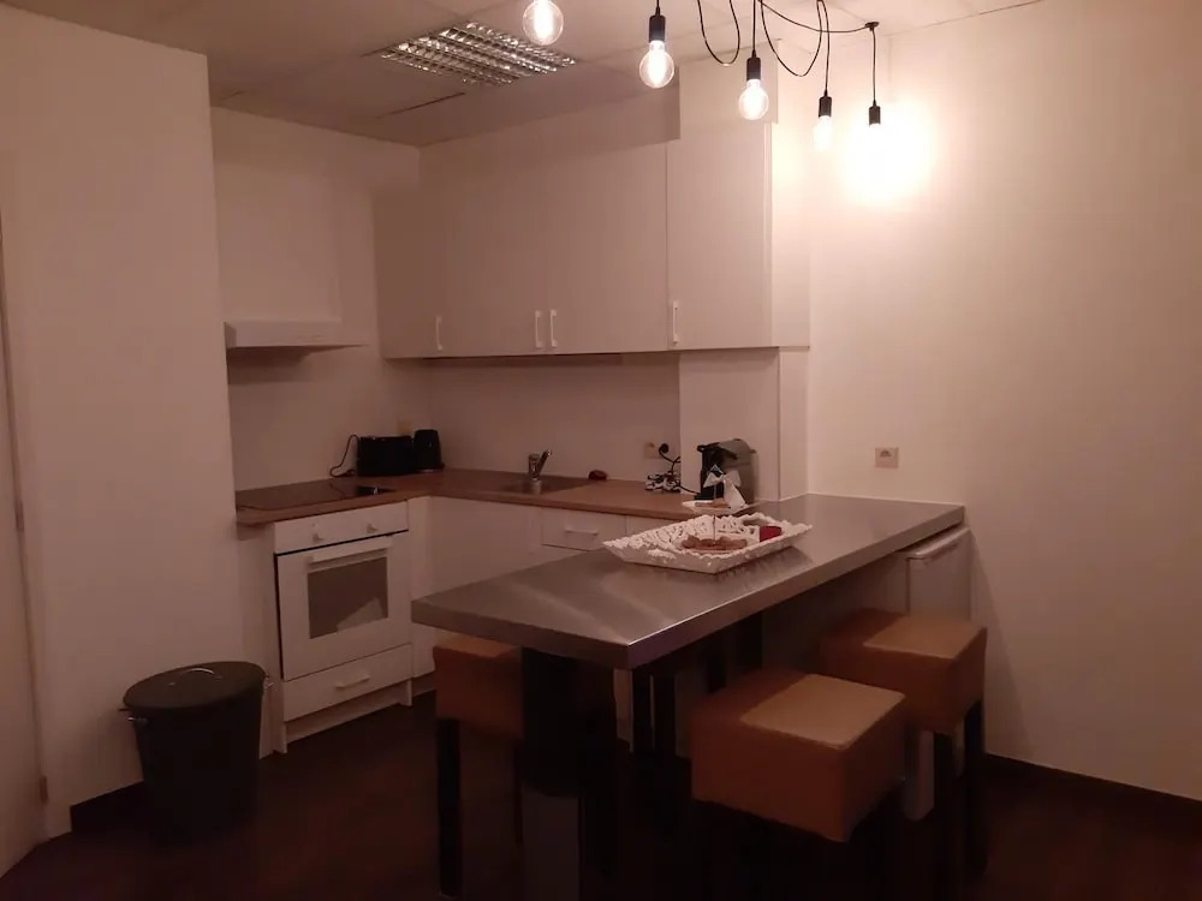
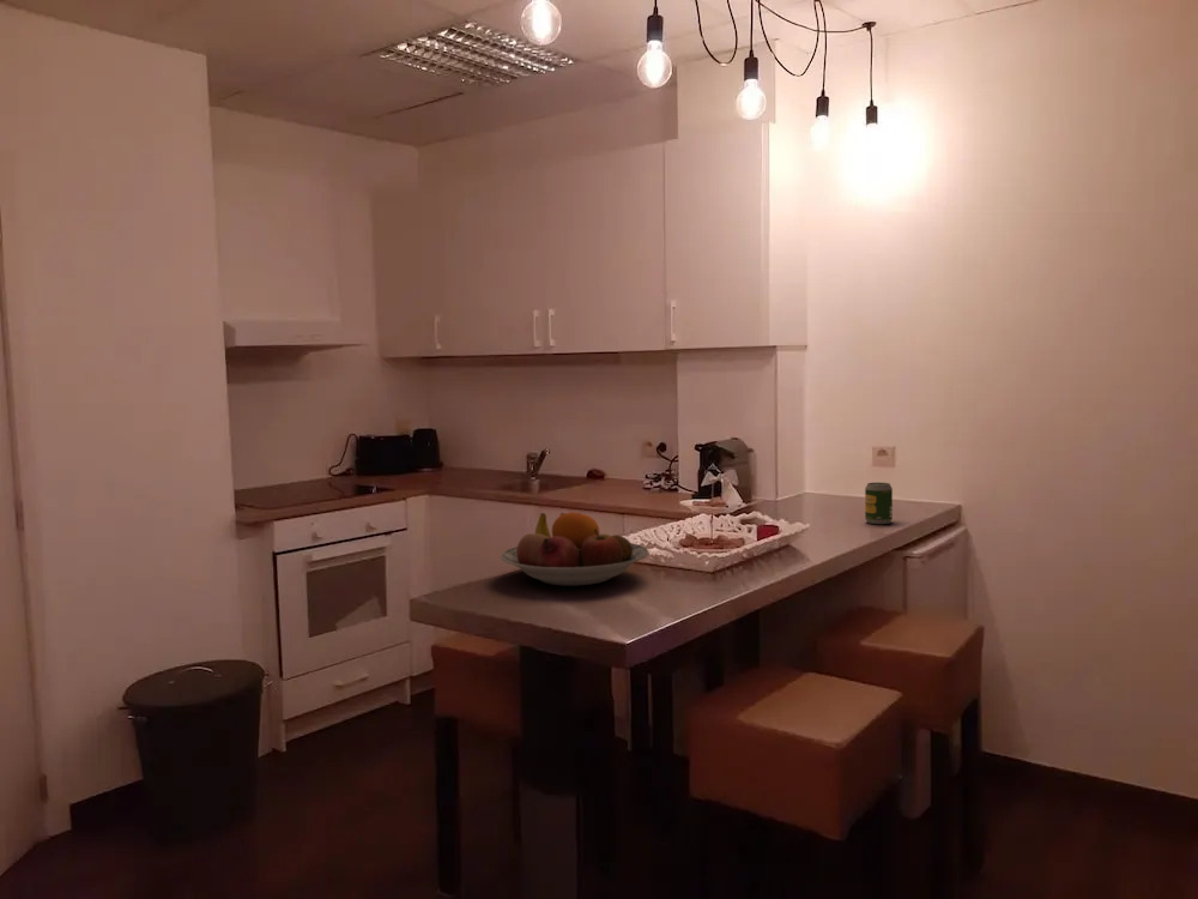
+ soda can [864,482,894,525]
+ fruit bowl [500,511,649,587]
